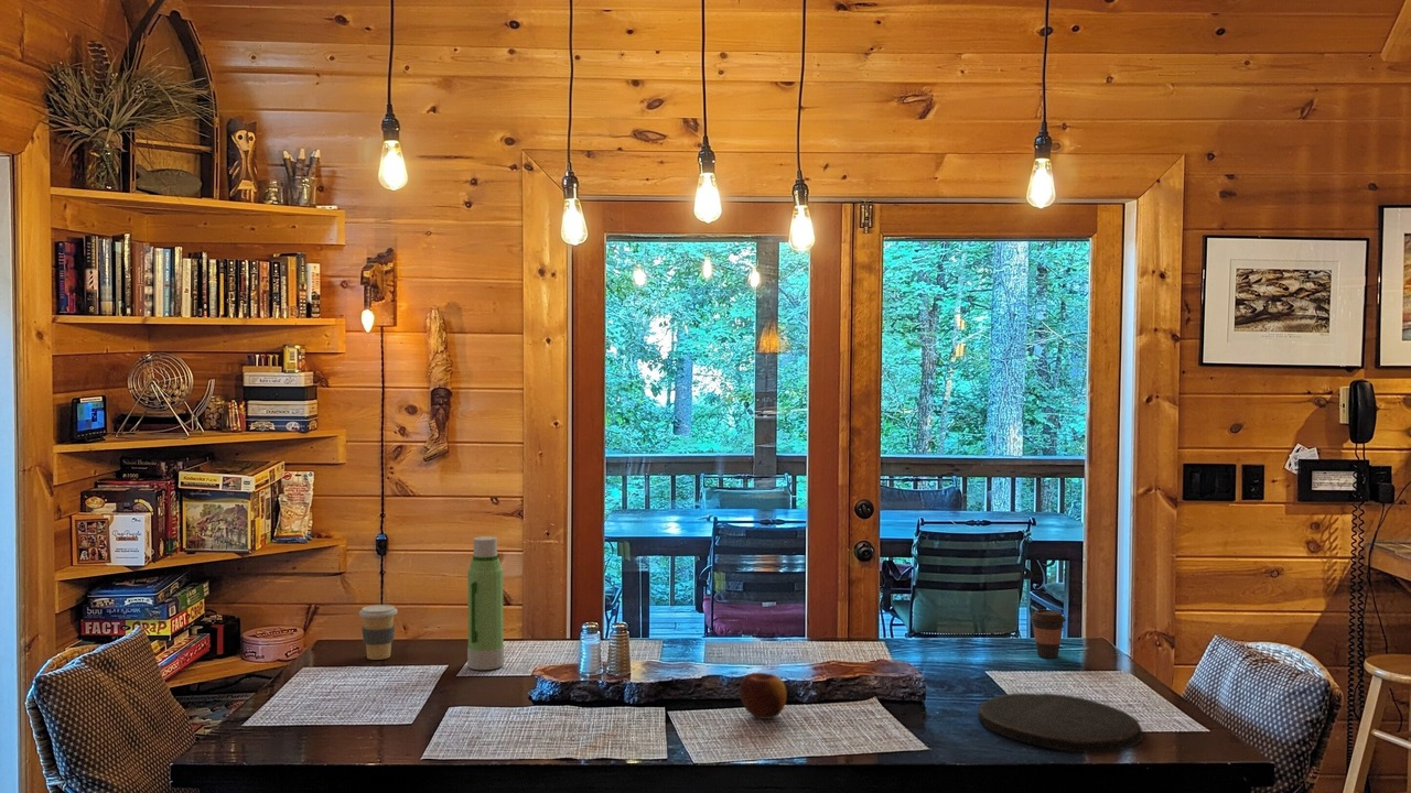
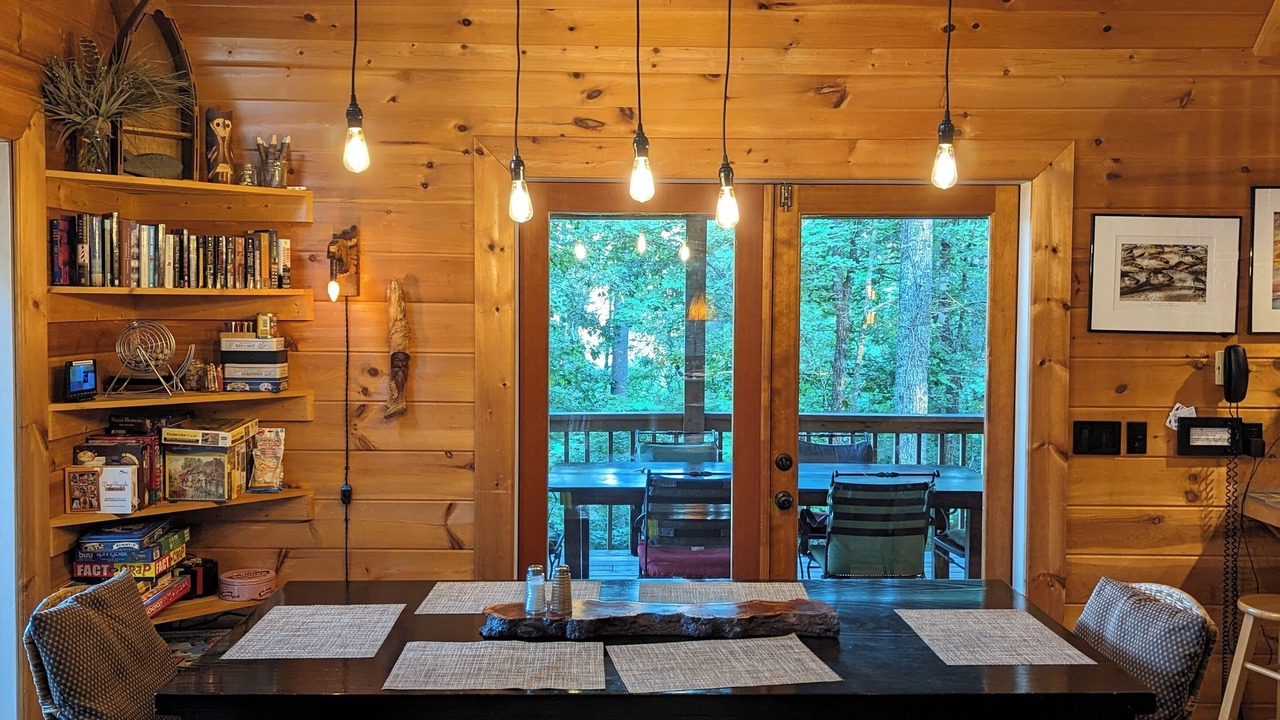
- coffee cup [358,604,398,661]
- water bottle [466,535,505,671]
- apple [739,672,788,719]
- coffee cup [1030,608,1067,659]
- plate [977,692,1144,753]
